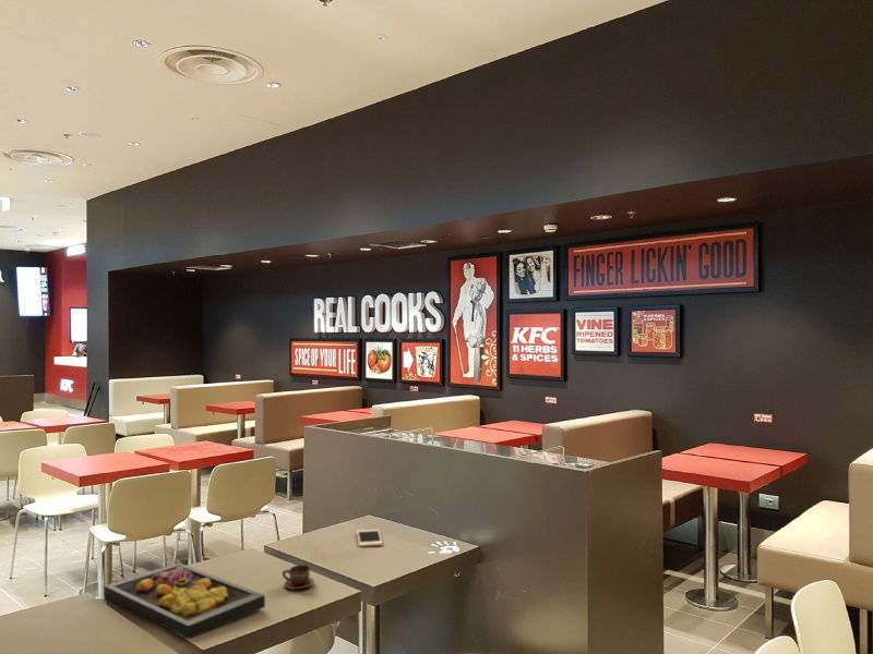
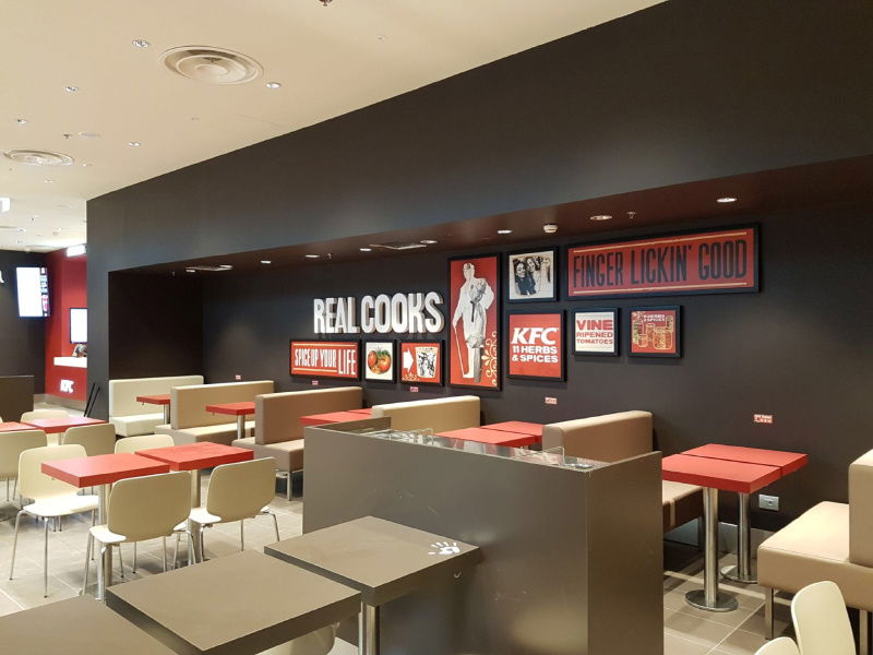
- cup [282,564,315,591]
- cell phone [356,529,383,548]
- food tray [103,561,266,640]
